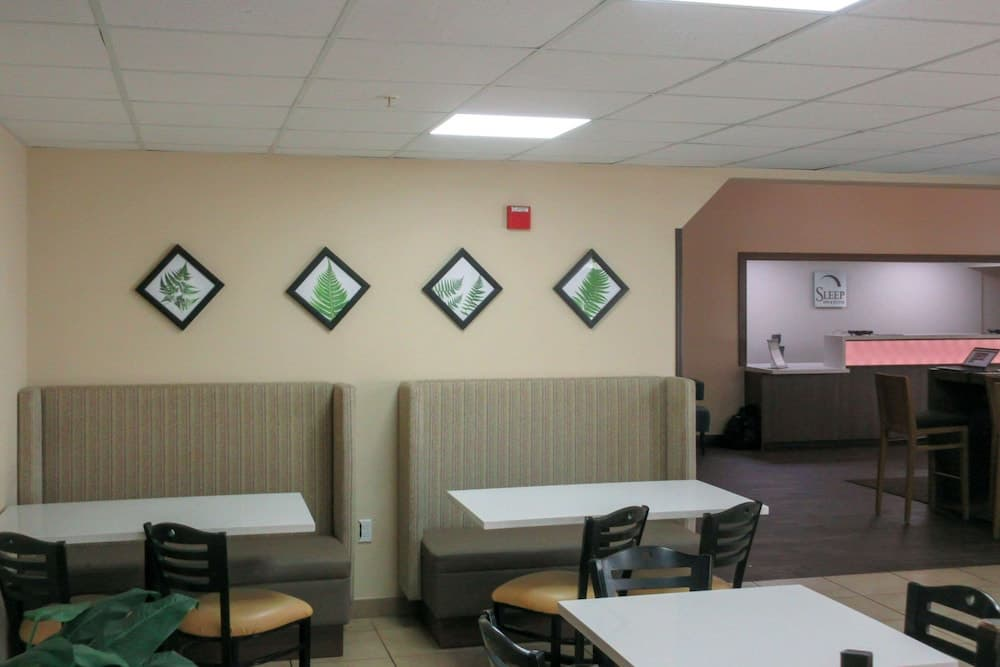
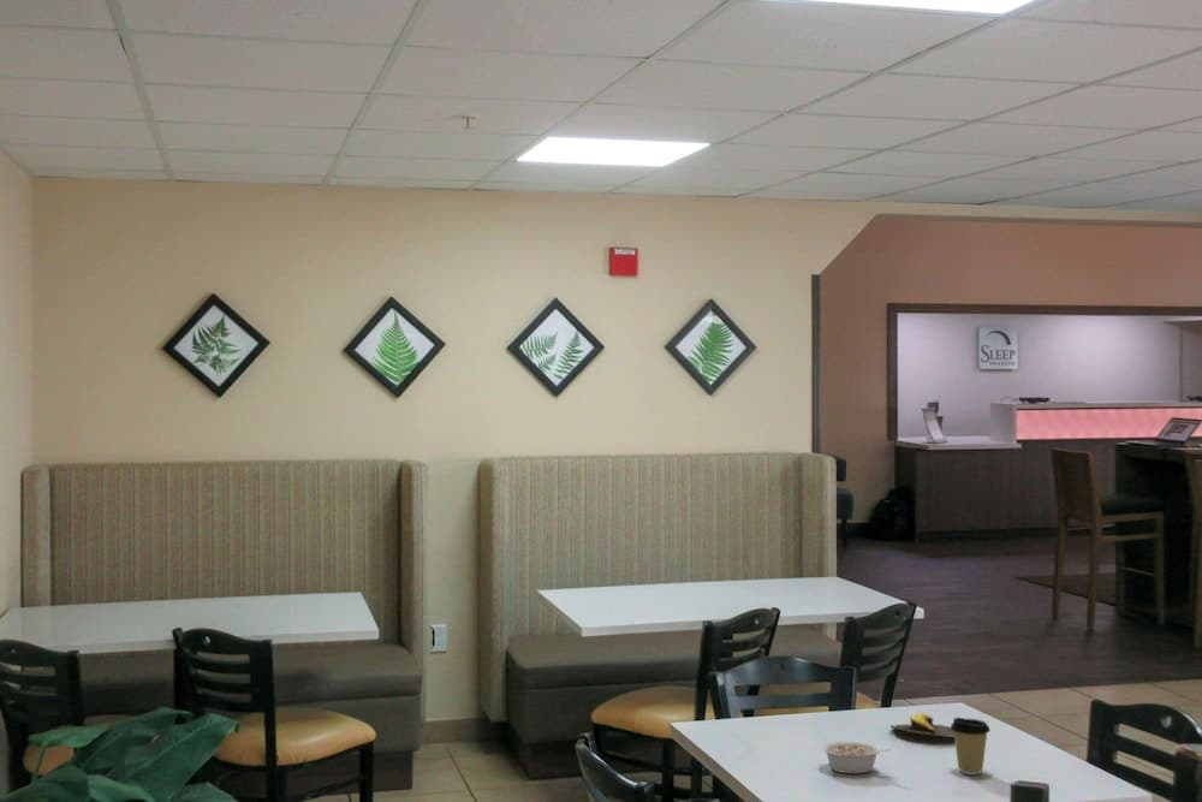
+ banana [889,712,954,738]
+ legume [821,739,891,774]
+ coffee cup [950,717,992,776]
